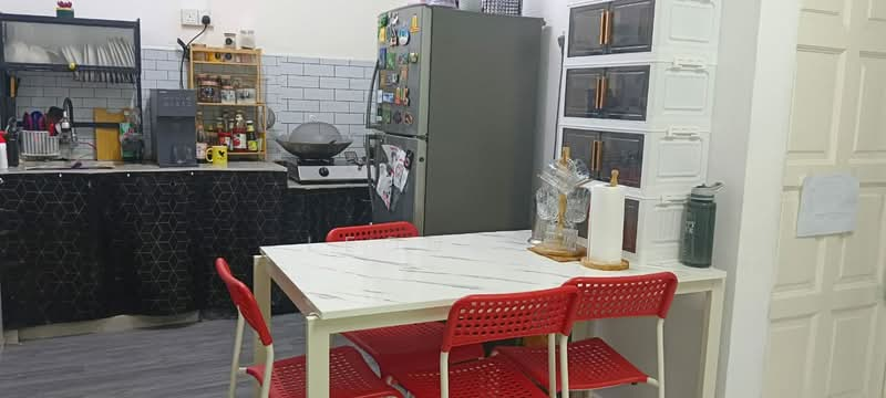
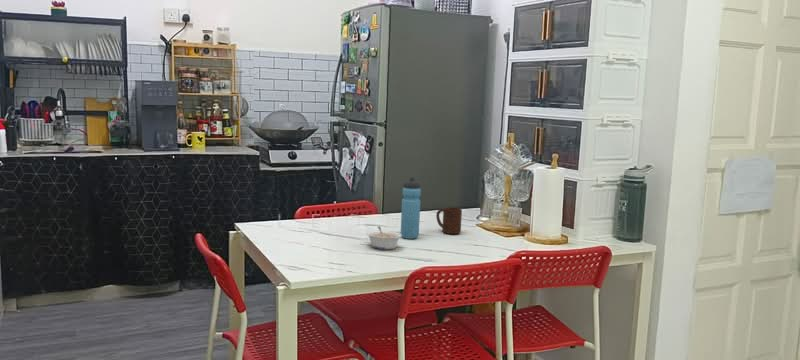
+ legume [366,225,402,250]
+ water bottle [400,176,422,240]
+ cup [435,206,463,235]
